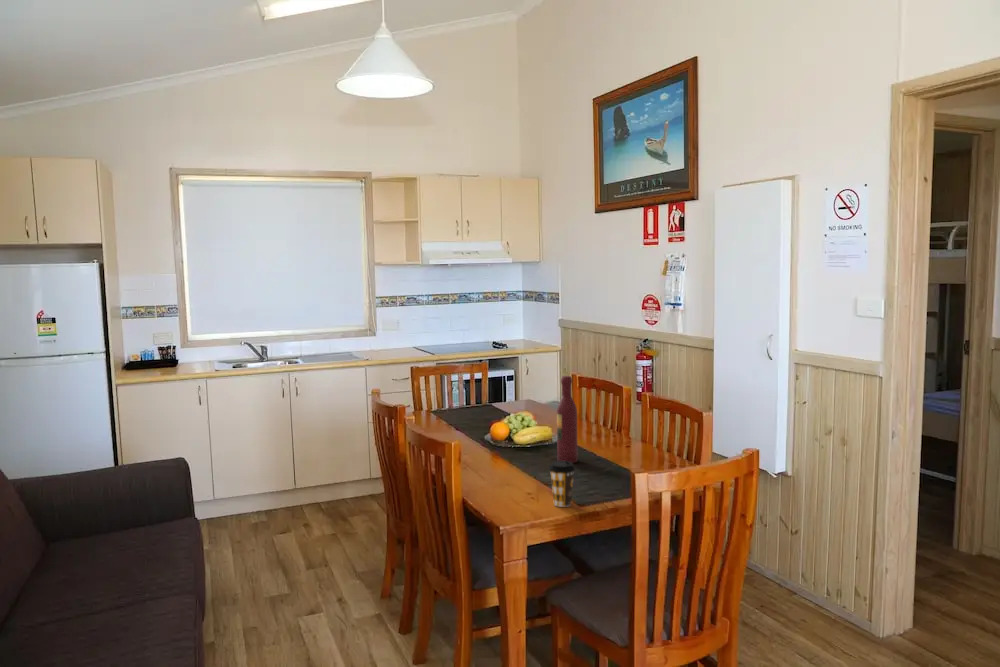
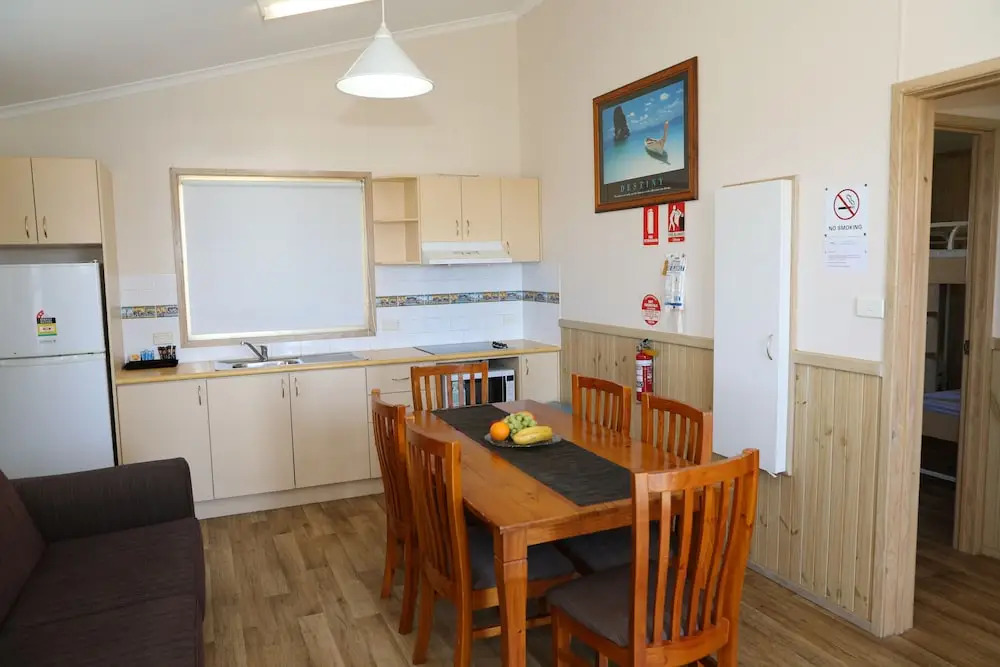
- coffee cup [548,460,576,508]
- wine bottle [556,375,579,464]
